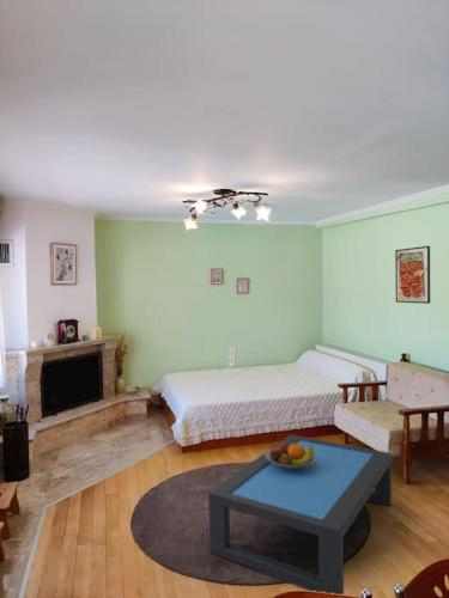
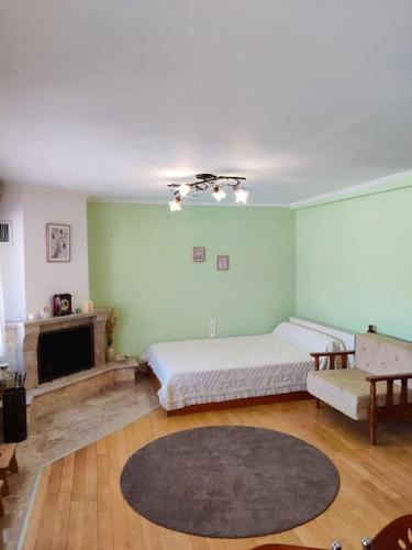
- fruit bowl [265,440,316,469]
- coffee table [207,433,393,596]
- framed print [394,245,431,305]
